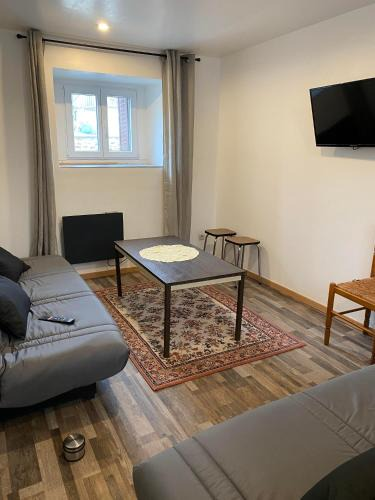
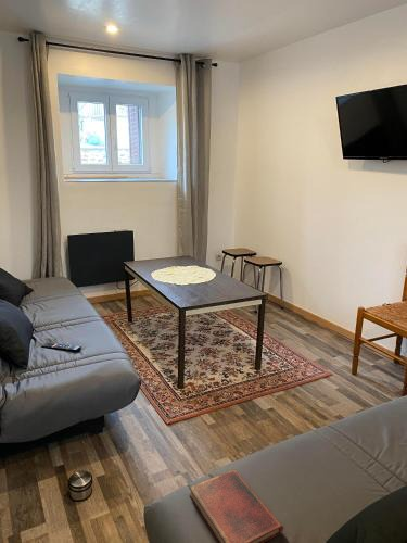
+ diary [188,468,285,543]
